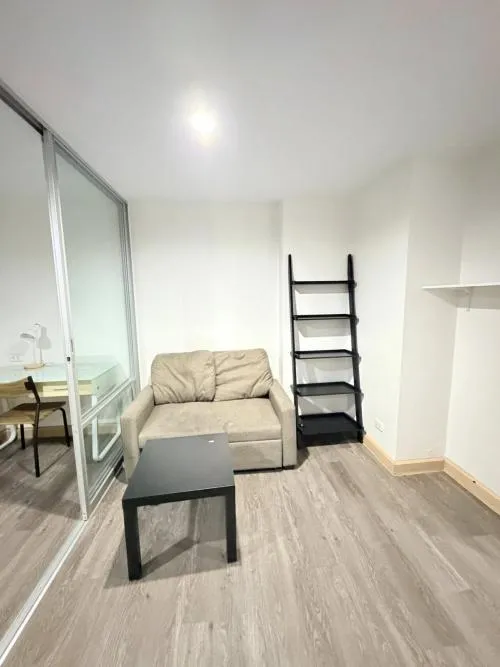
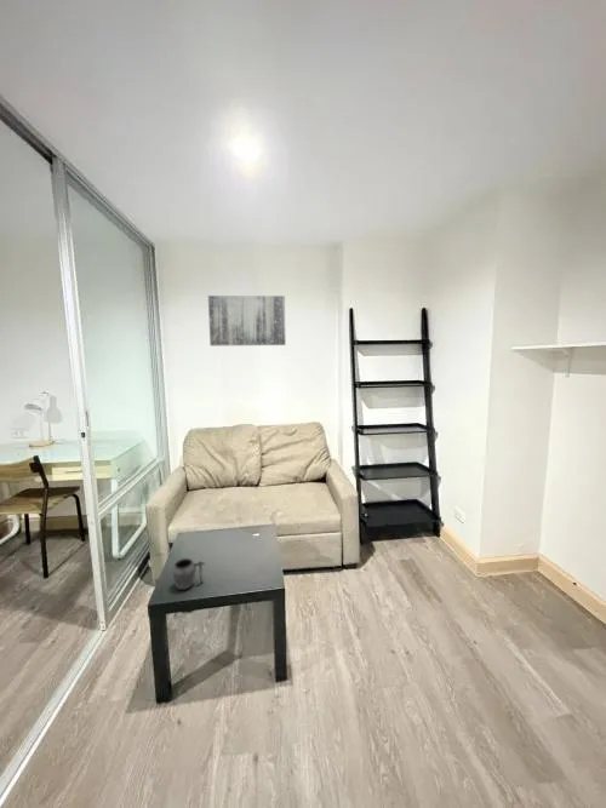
+ wall art [207,294,287,346]
+ mug [171,557,206,591]
